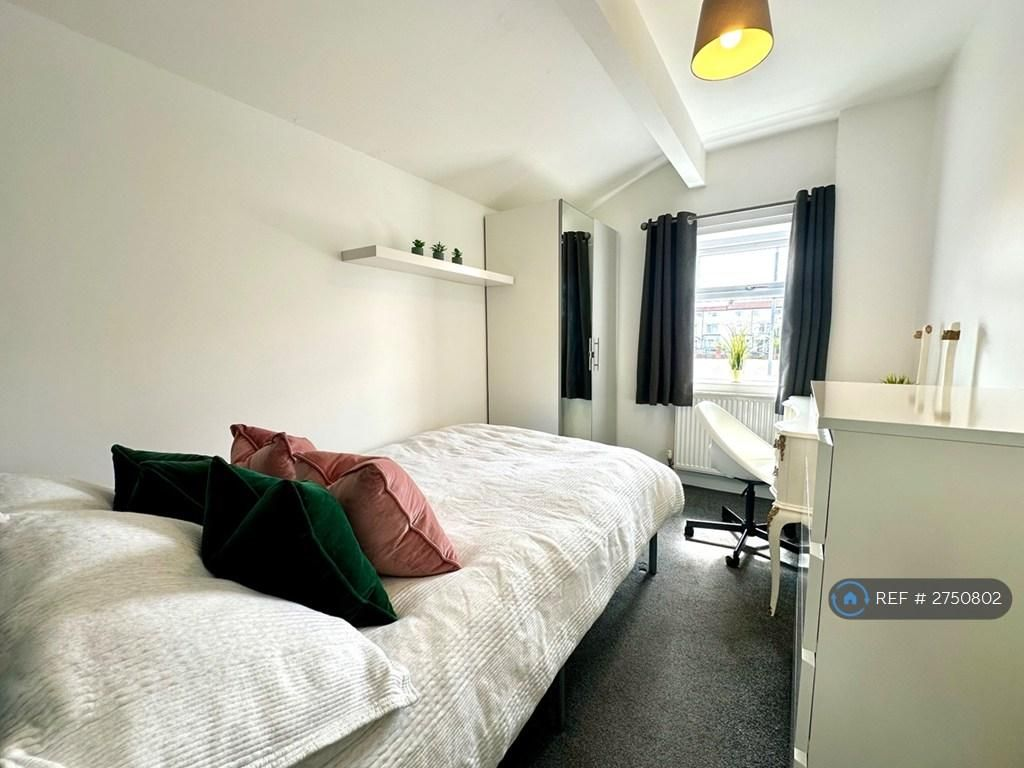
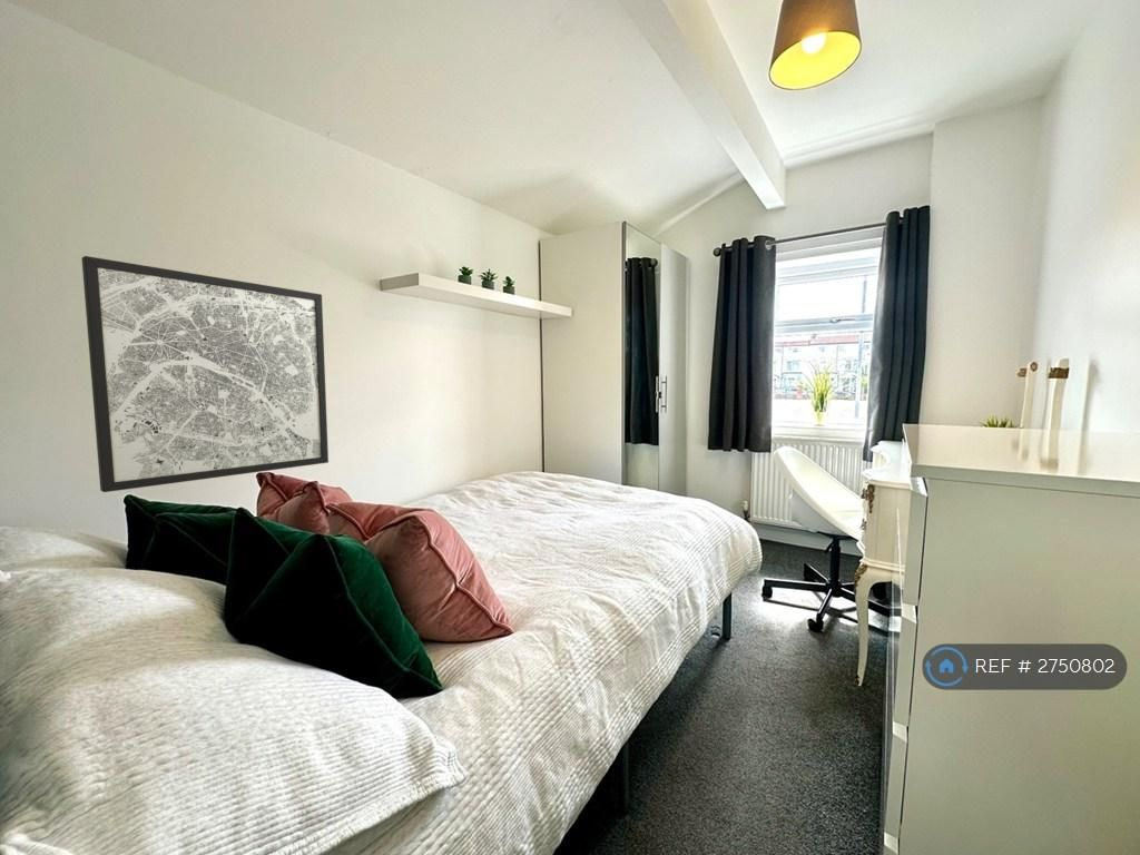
+ wall art [80,255,330,493]
